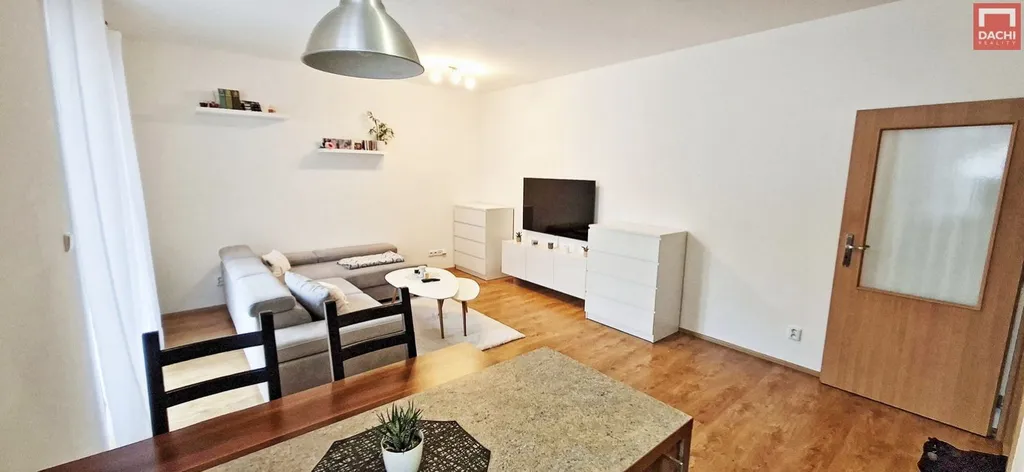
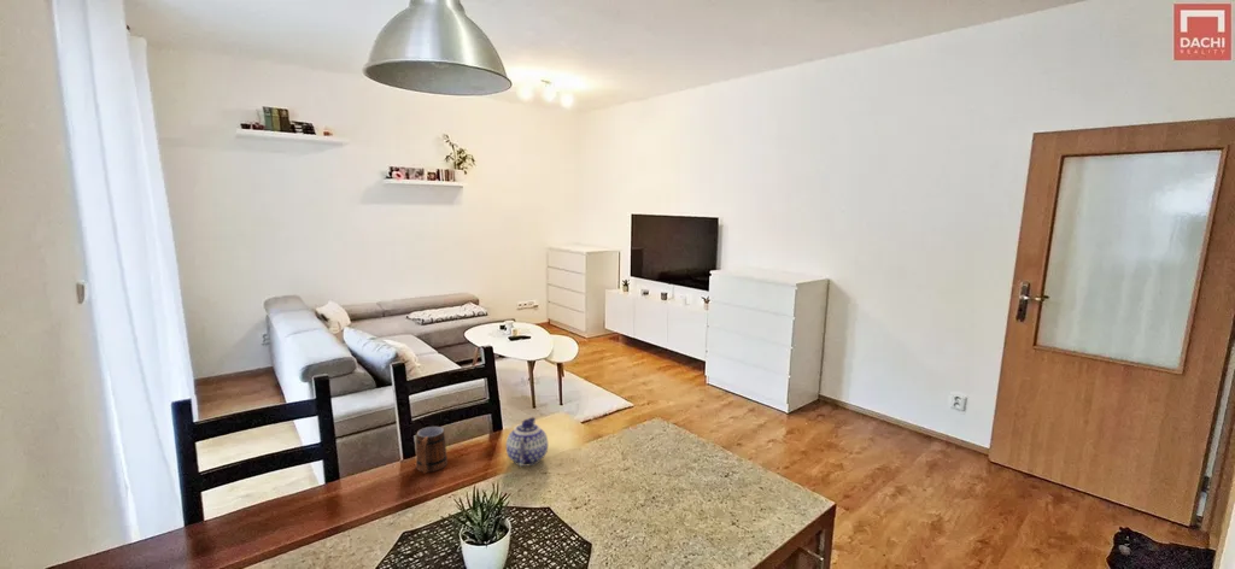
+ teapot [505,415,549,468]
+ mug [415,426,449,474]
